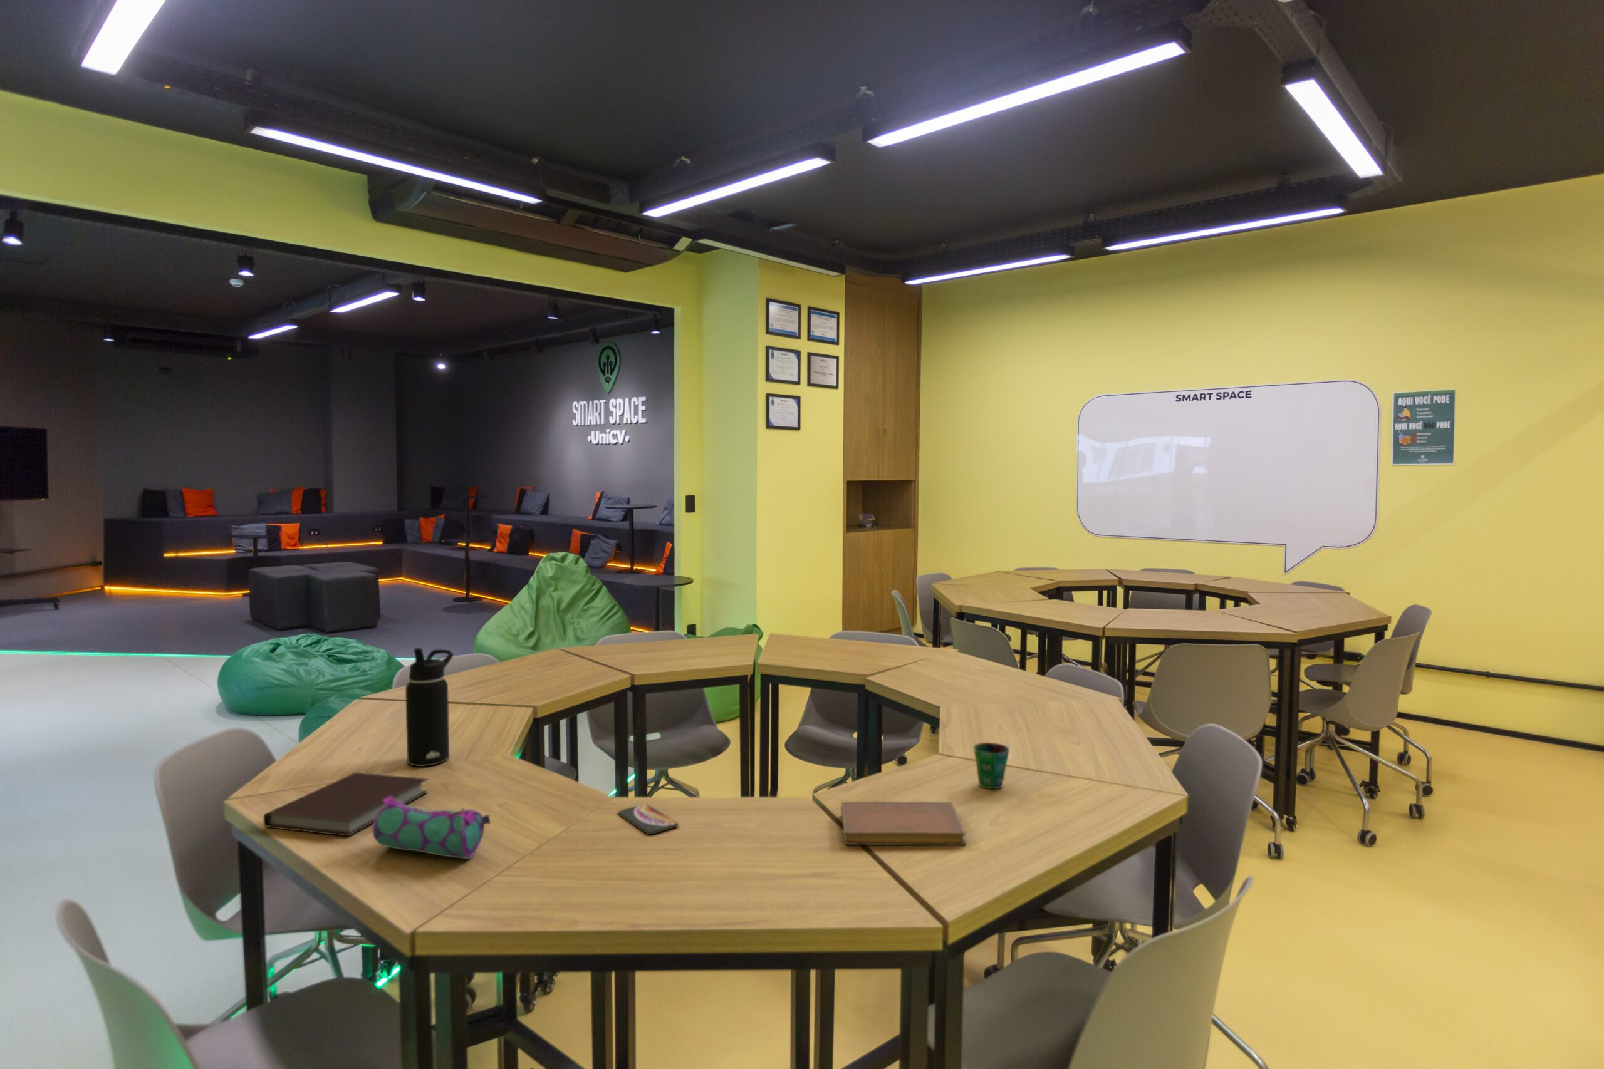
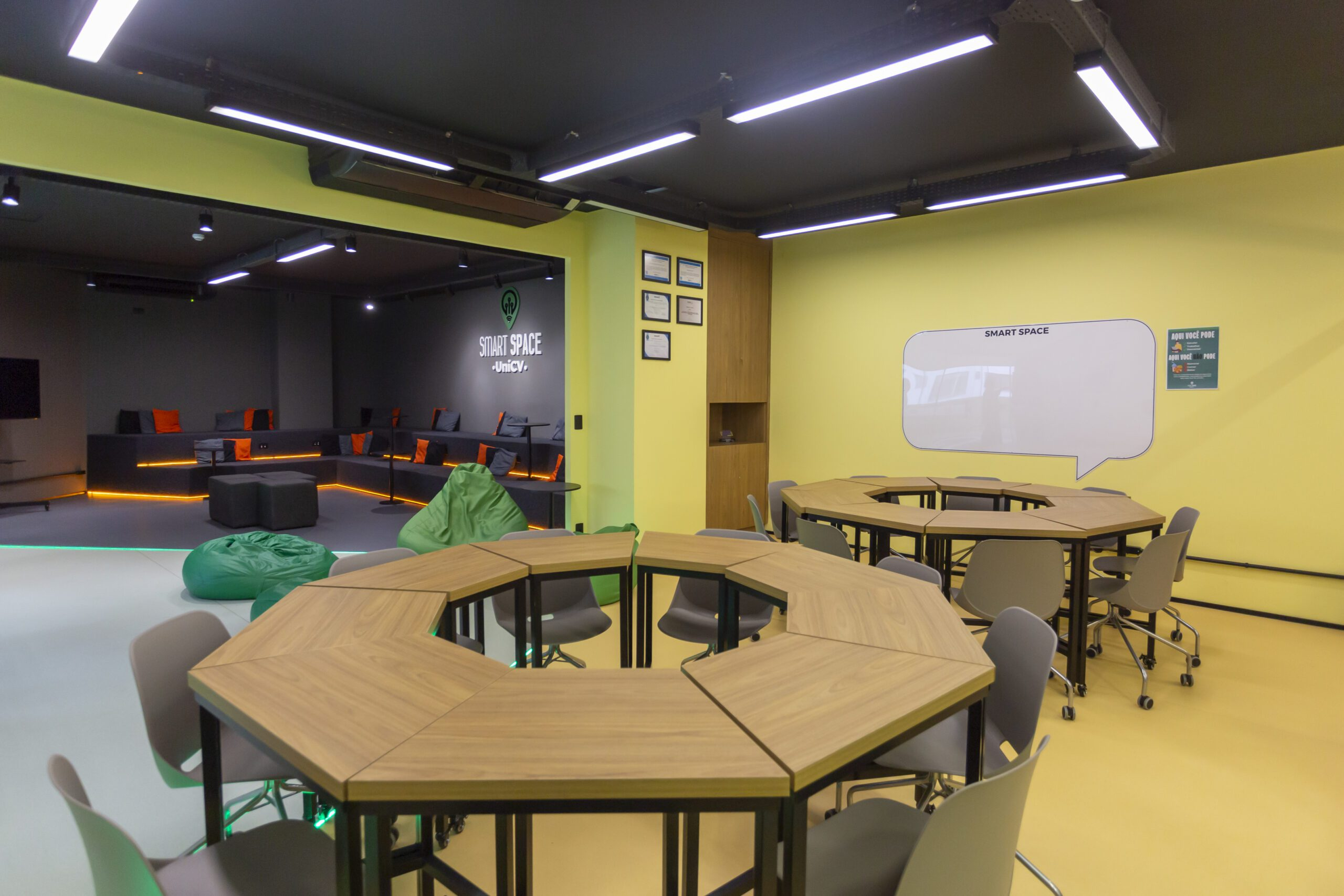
- smartphone [617,803,679,835]
- cup [973,742,1010,790]
- notebook [840,801,967,846]
- water bottle [405,647,455,767]
- notebook [263,772,430,836]
- pencil case [371,796,492,859]
